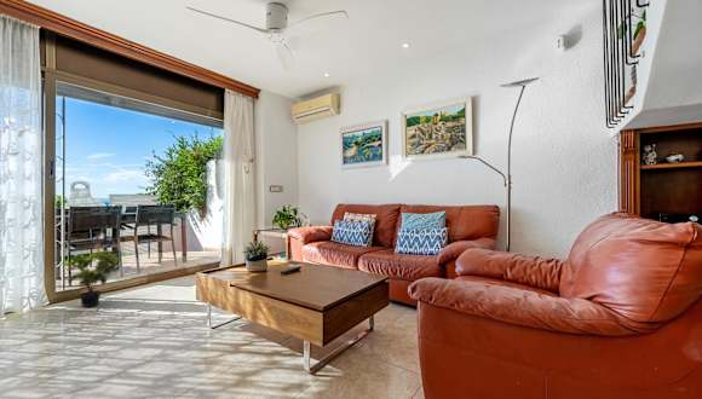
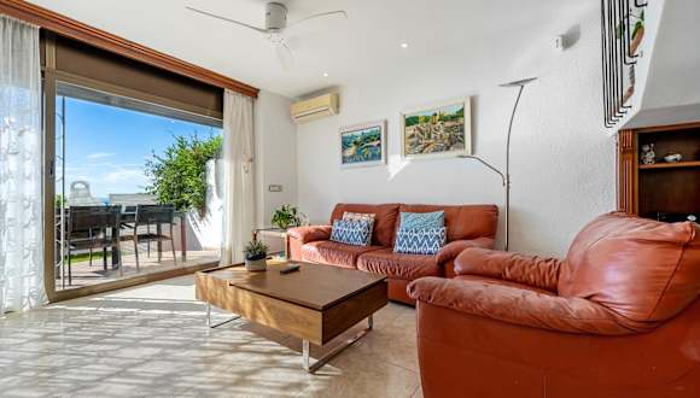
- potted plant [63,247,122,308]
